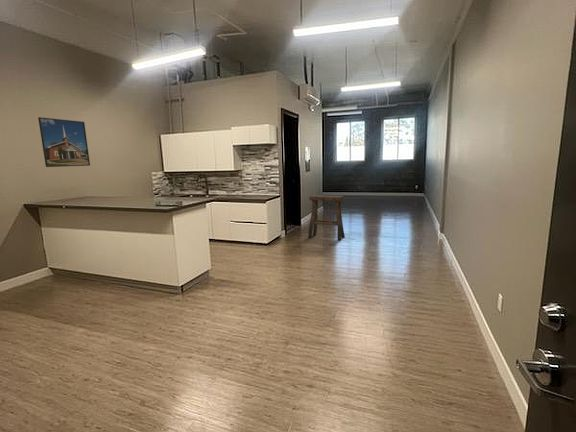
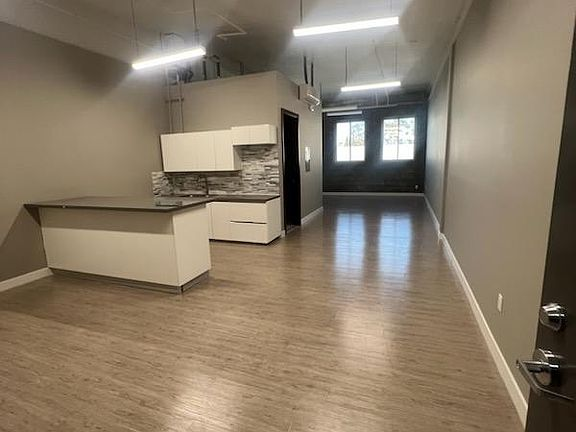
- stool [307,194,346,241]
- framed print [37,116,91,168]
